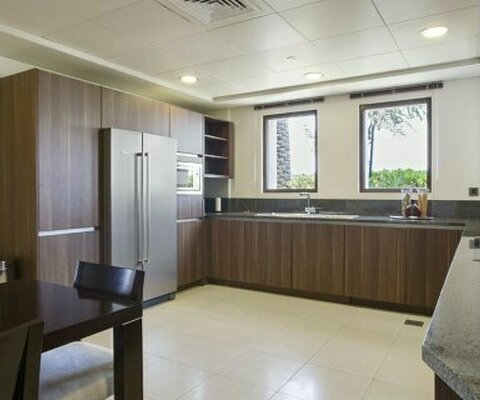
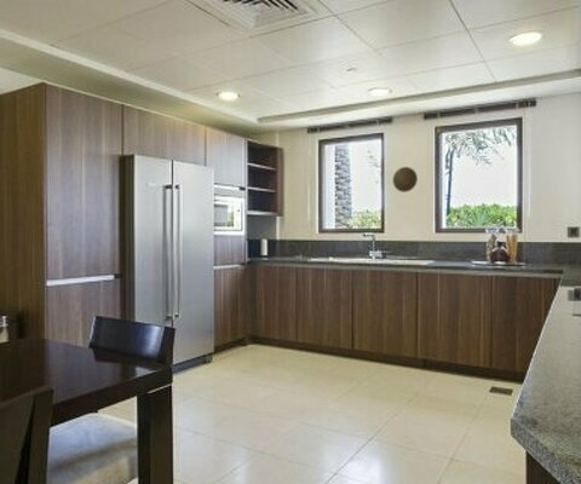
+ decorative plate [392,166,419,194]
